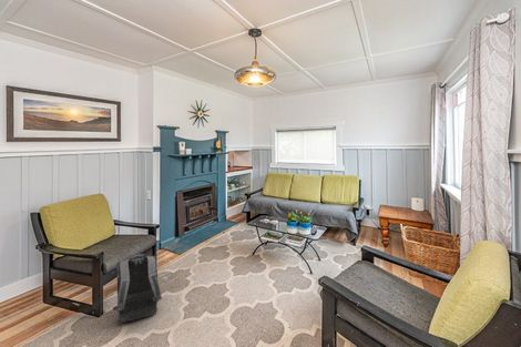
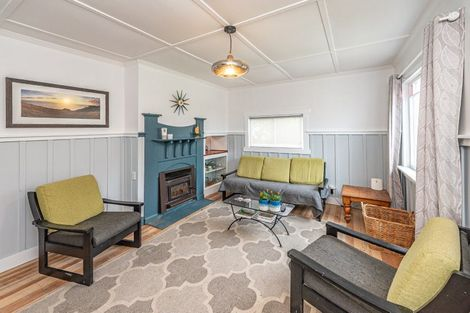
- backpack [112,253,163,324]
